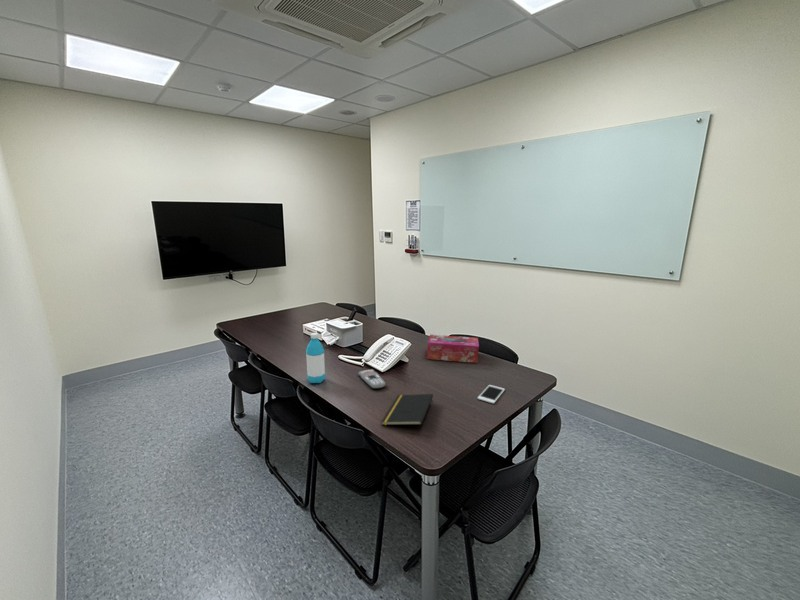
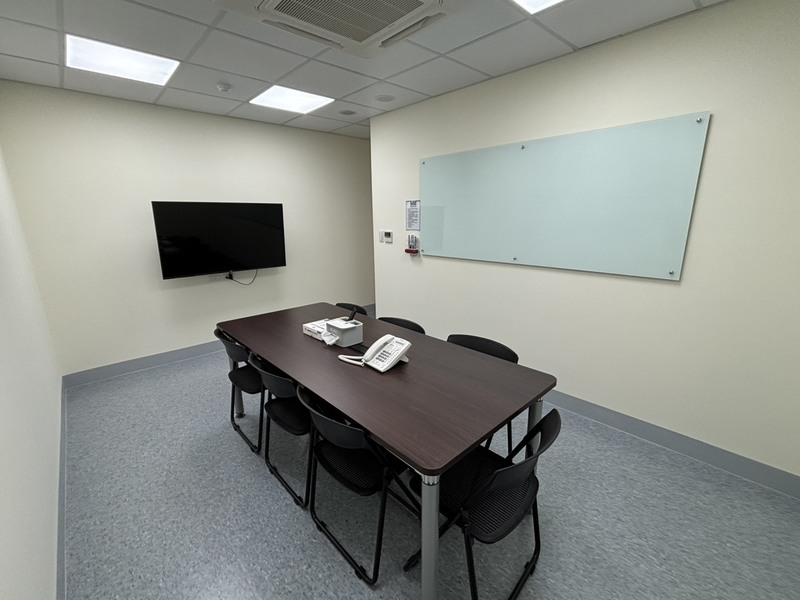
- cell phone [477,384,506,404]
- tissue box [426,334,480,364]
- remote control [358,368,387,390]
- water bottle [305,332,326,384]
- notepad [380,393,434,426]
